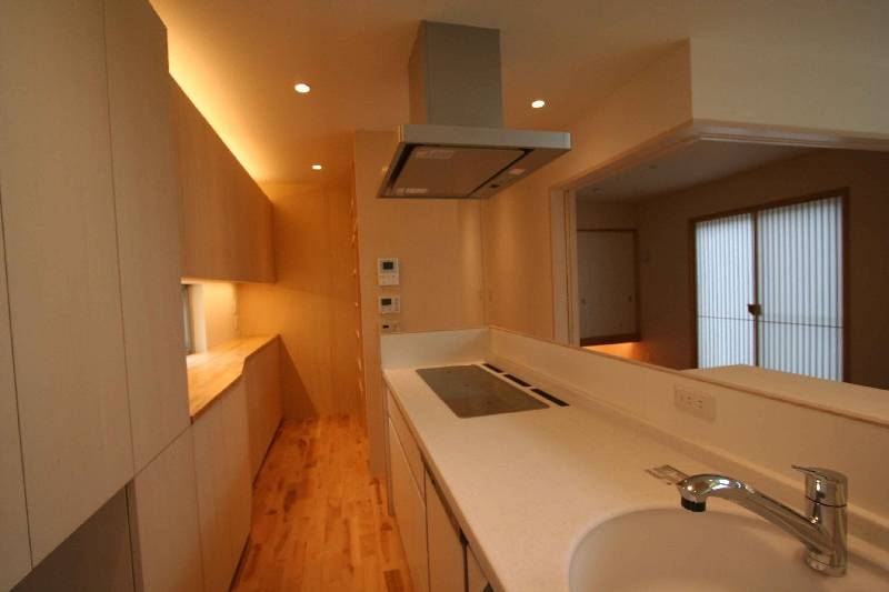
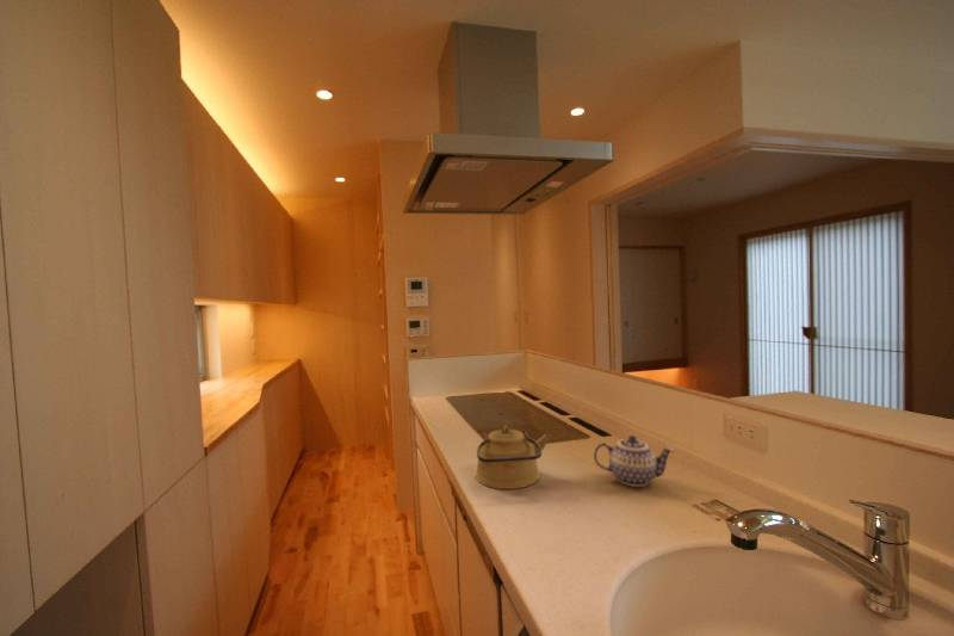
+ teapot [593,434,675,488]
+ kettle [475,424,552,490]
